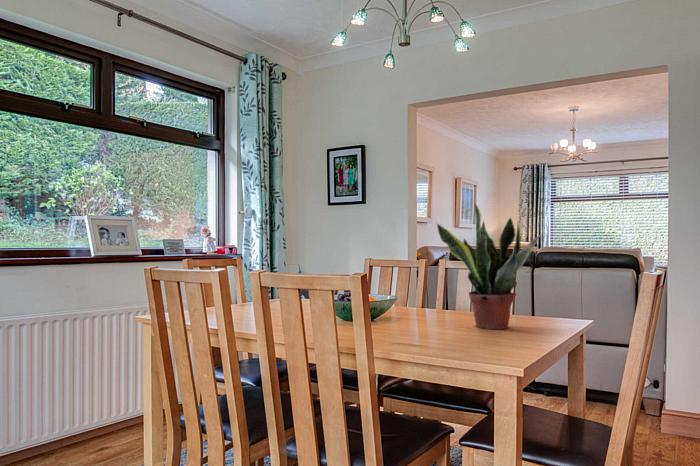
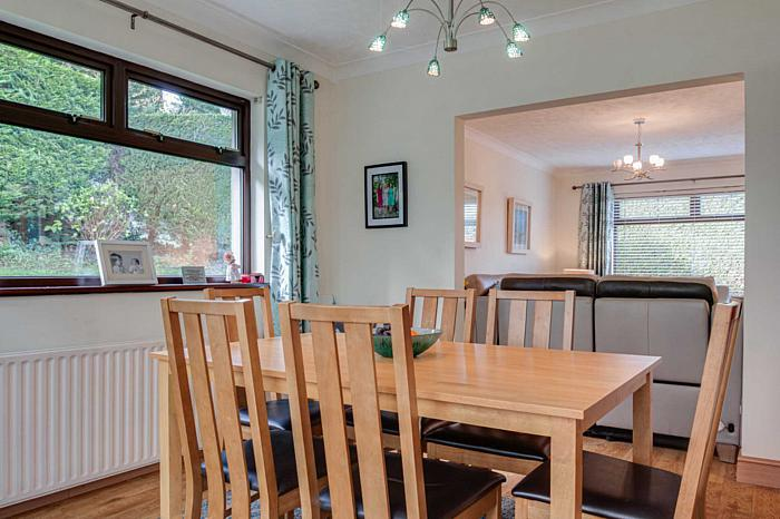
- potted plant [436,203,541,330]
